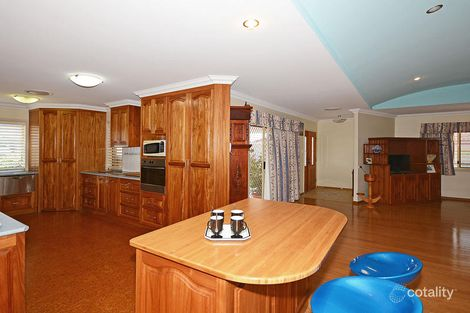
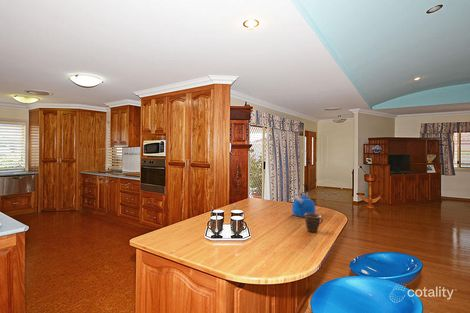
+ mug [304,213,324,233]
+ kettle [291,183,316,218]
